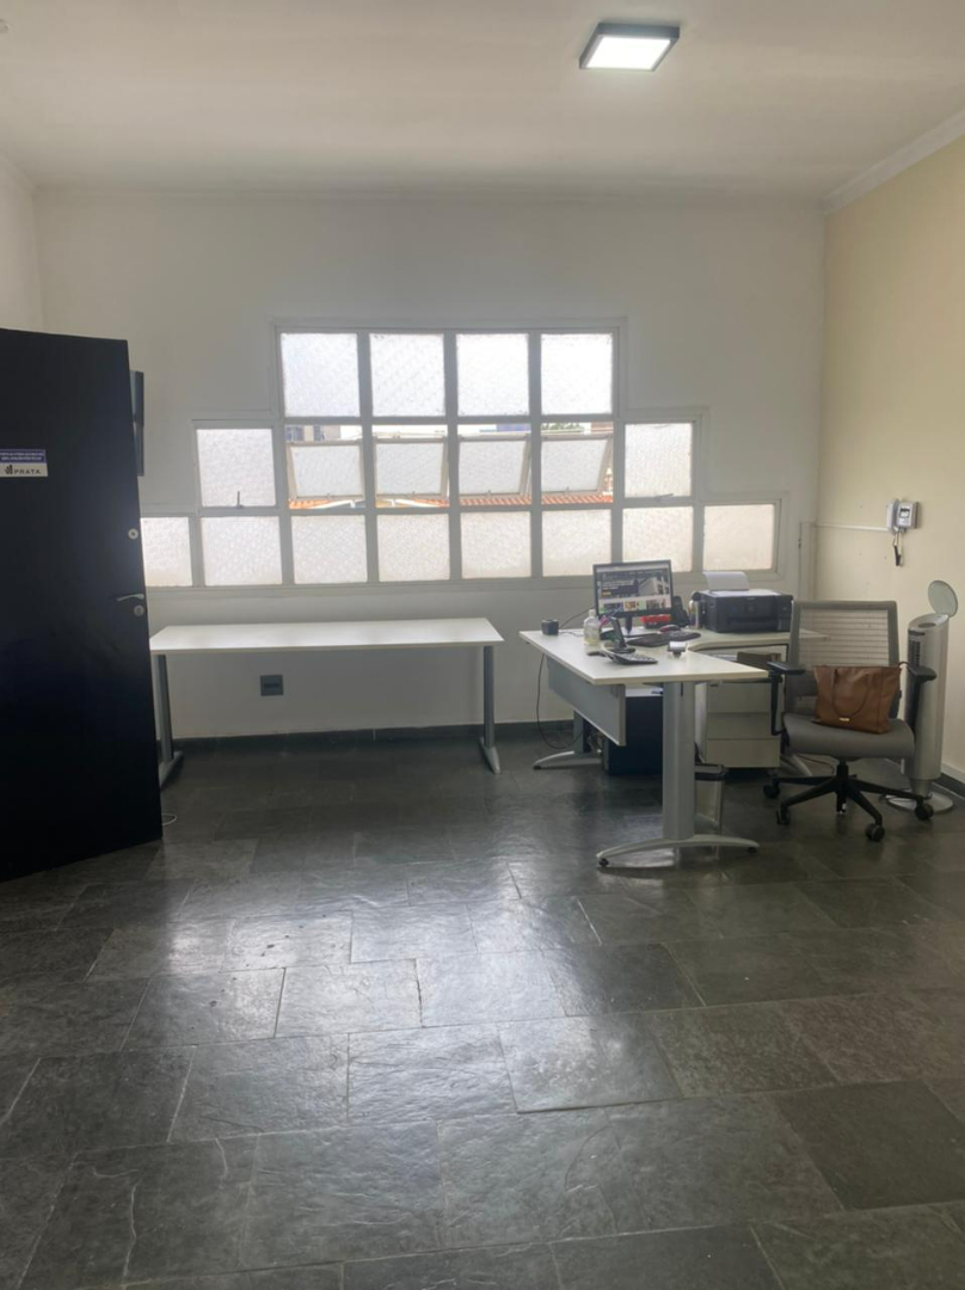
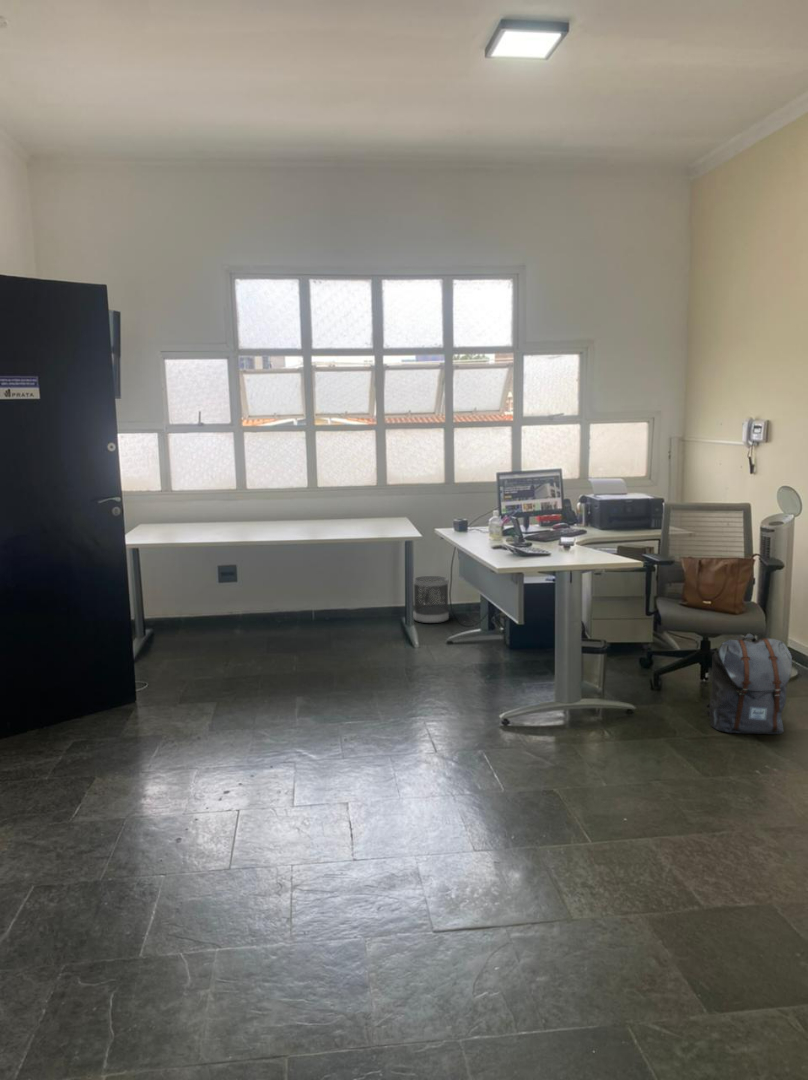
+ wastebasket [413,575,450,624]
+ backpack [706,632,793,735]
